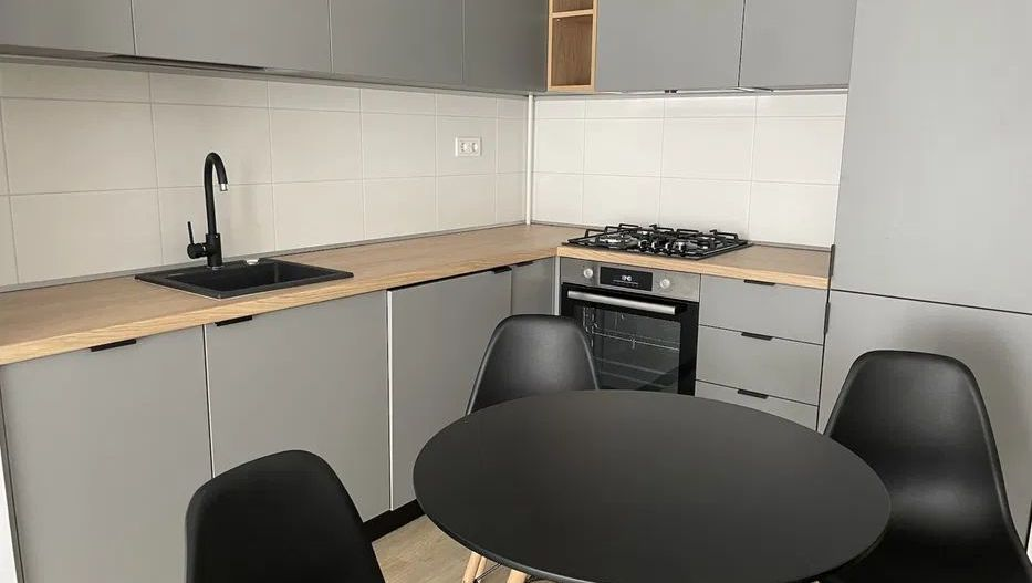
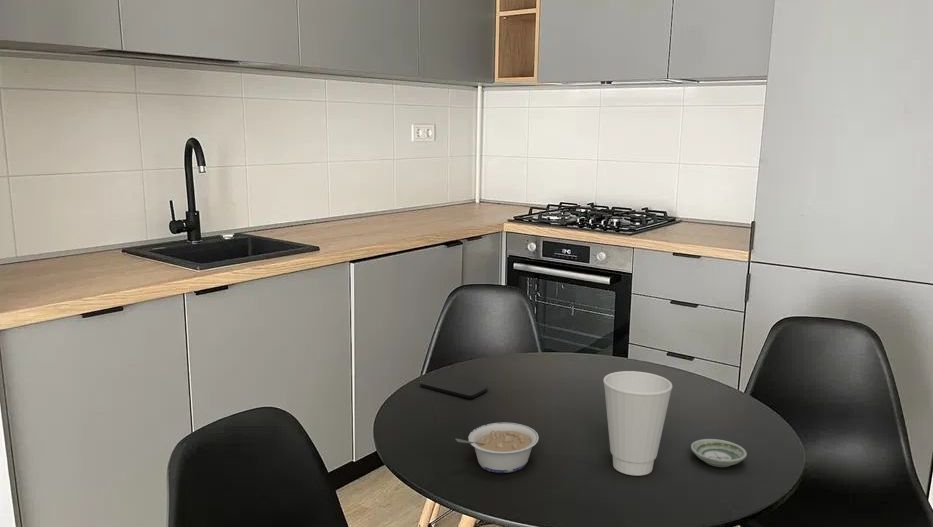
+ cup [602,370,673,477]
+ smartphone [419,374,489,399]
+ legume [455,421,540,474]
+ saucer [690,438,748,468]
